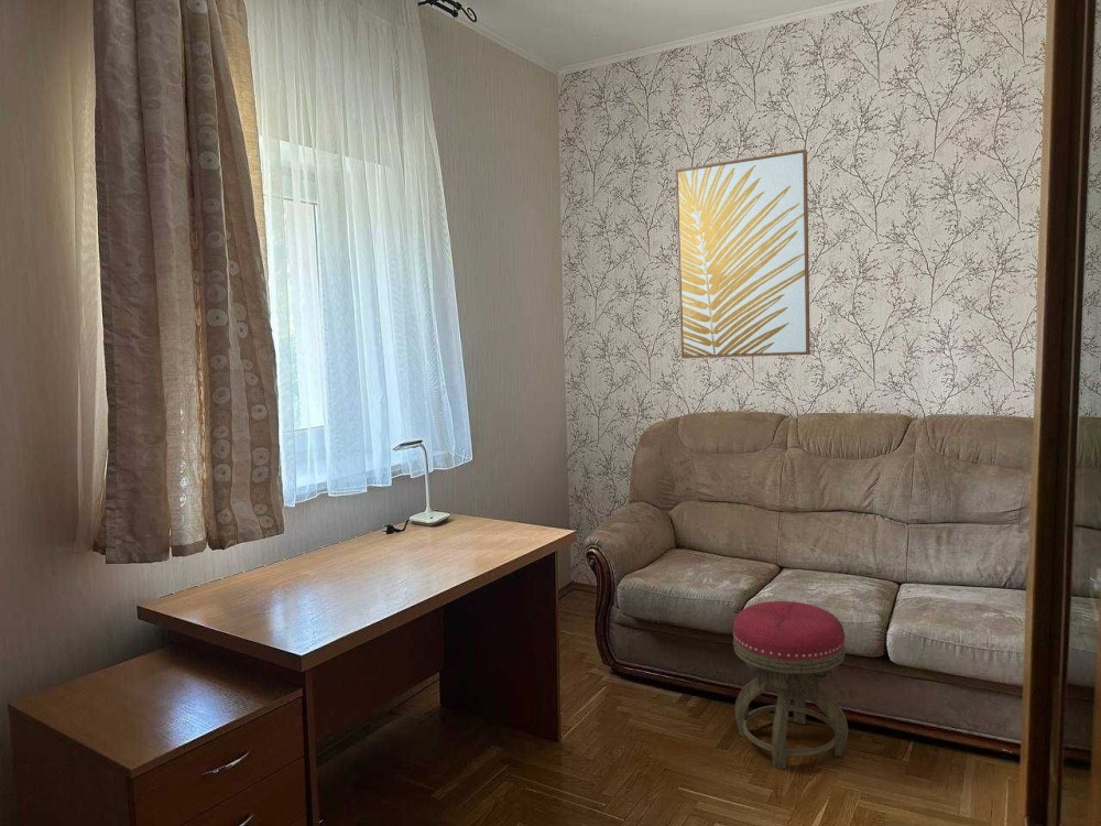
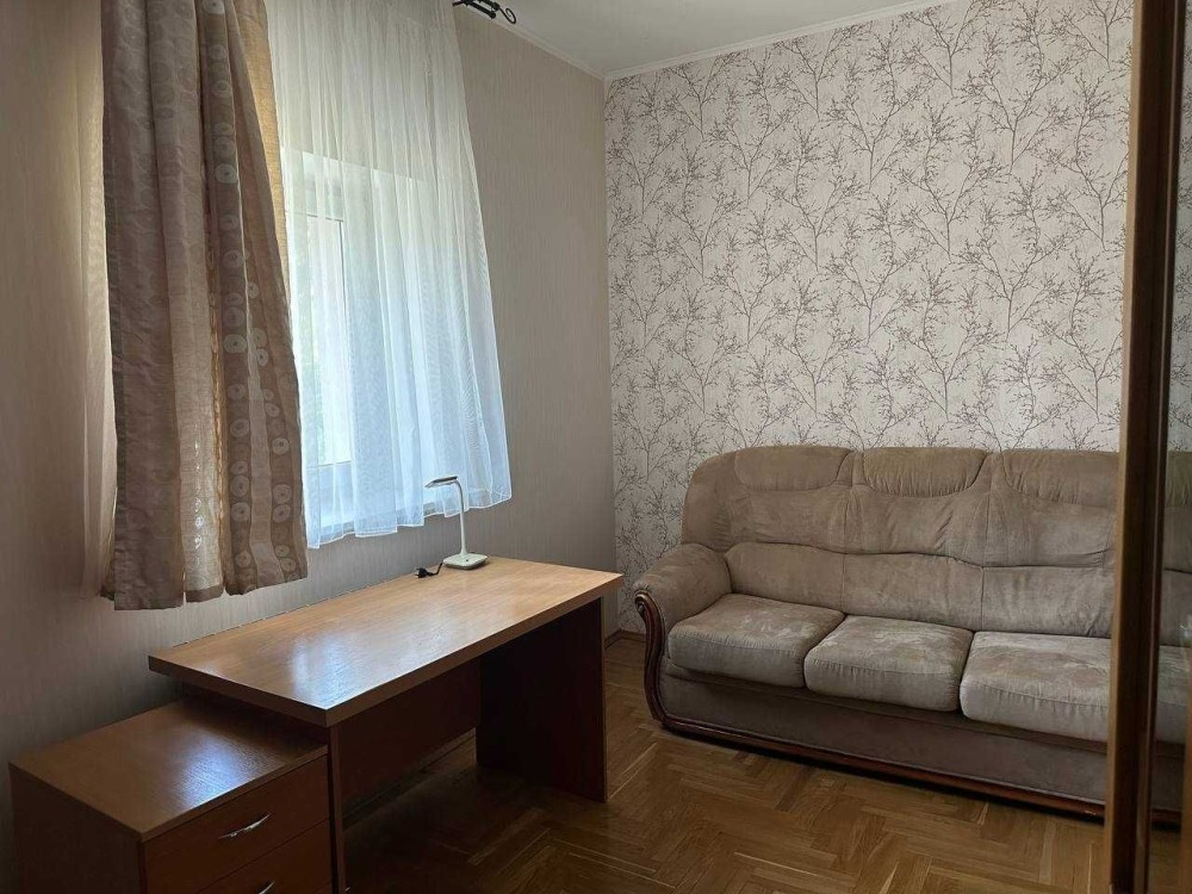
- stool [732,600,849,770]
- wall art [675,149,811,359]
